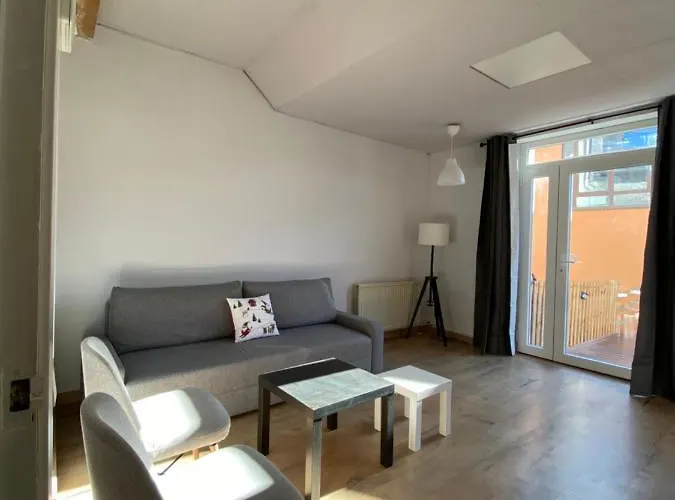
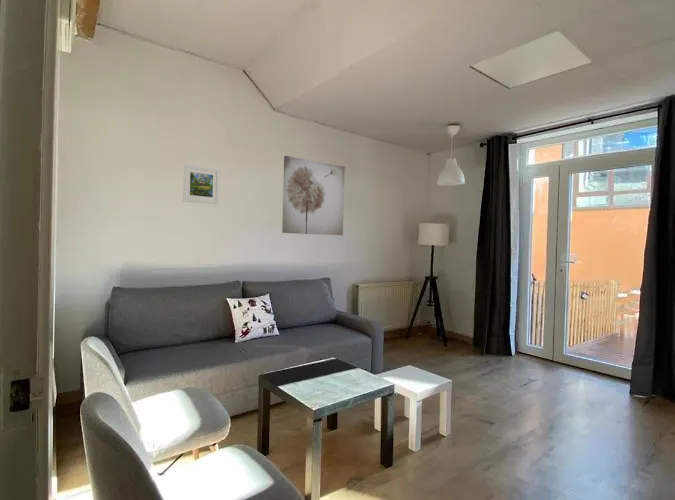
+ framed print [181,164,220,205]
+ wall art [281,155,346,236]
